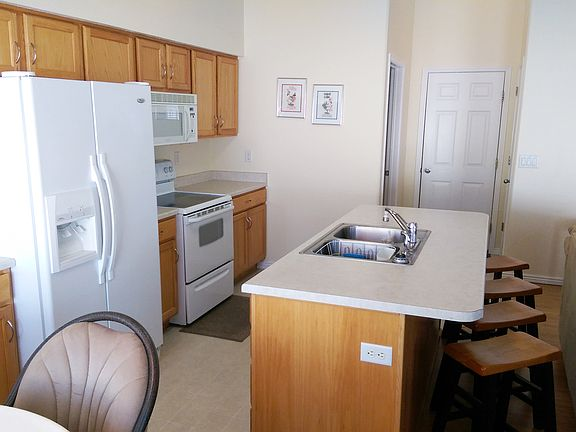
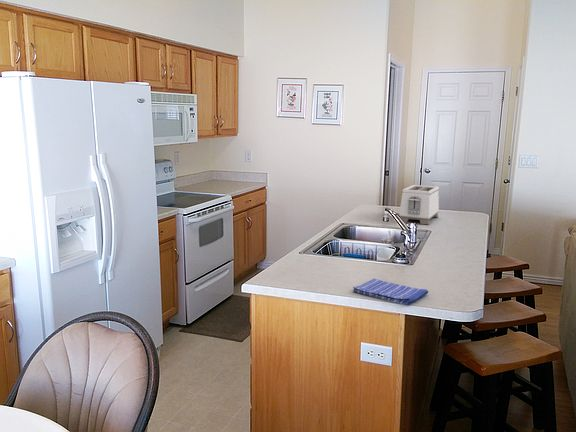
+ dish towel [352,278,429,306]
+ toaster [398,184,440,225]
